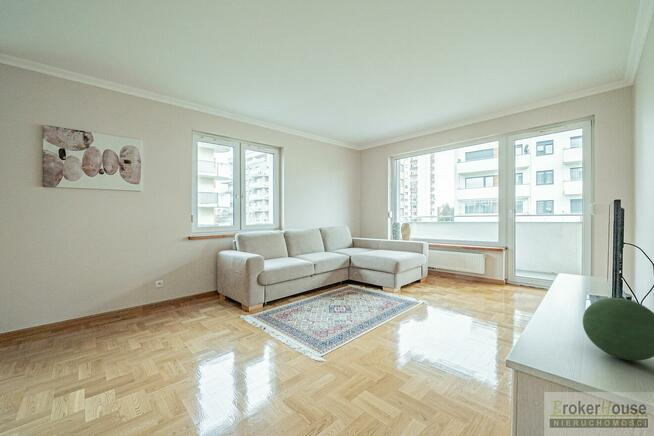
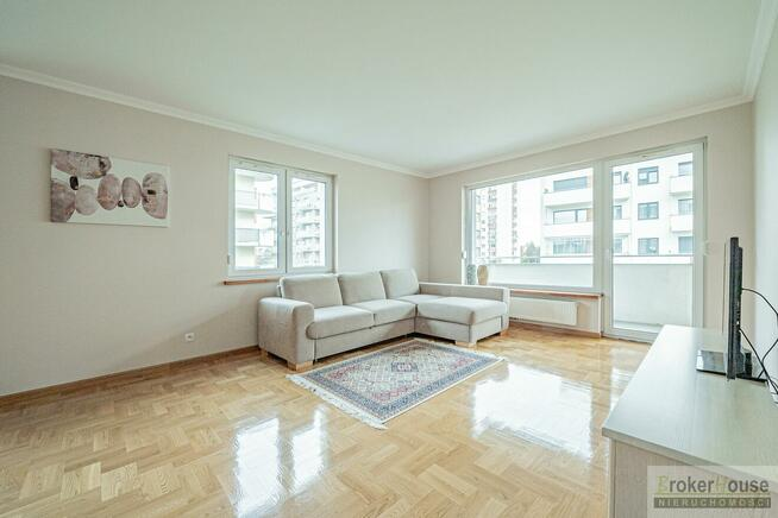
- decorative orb [582,297,654,361]
